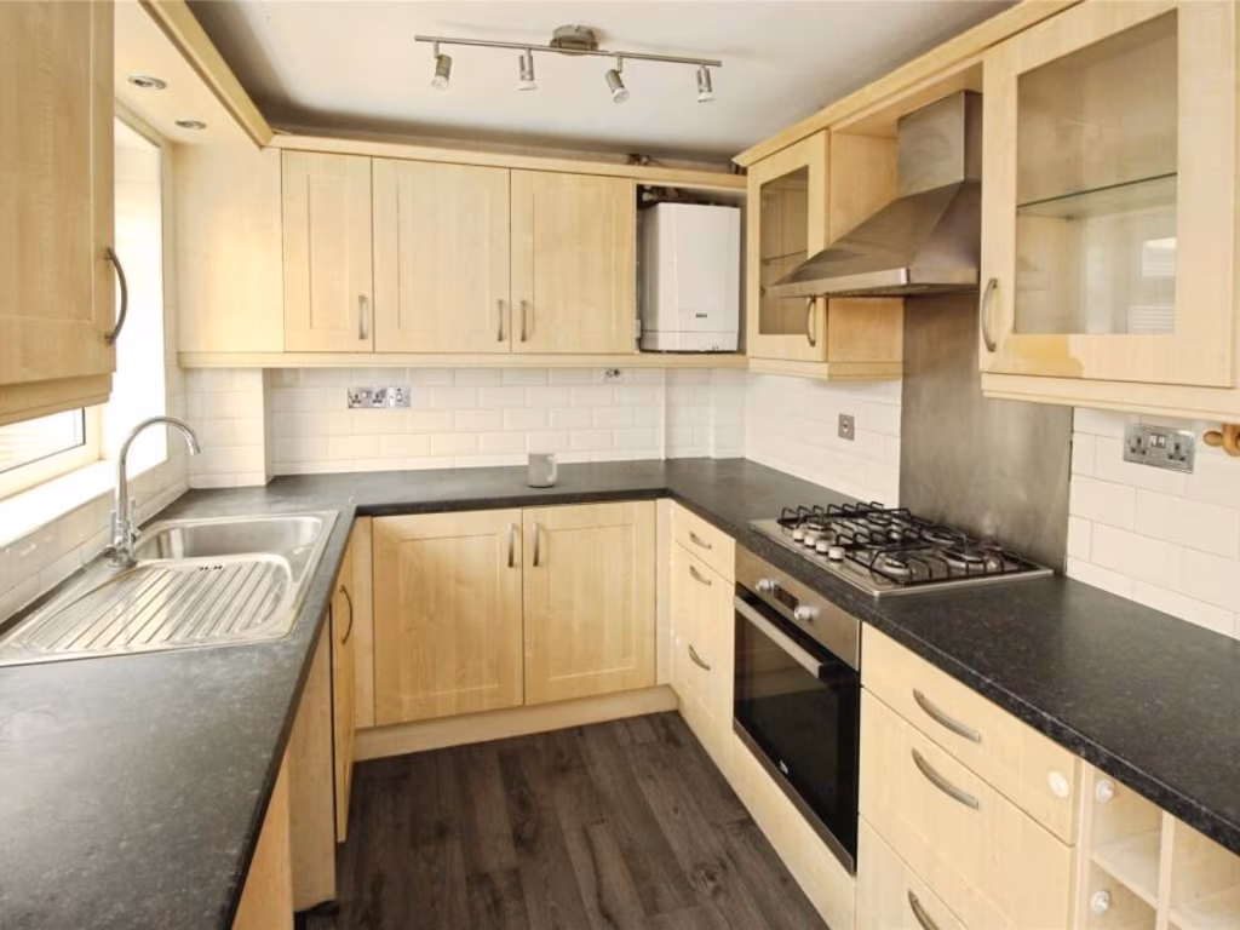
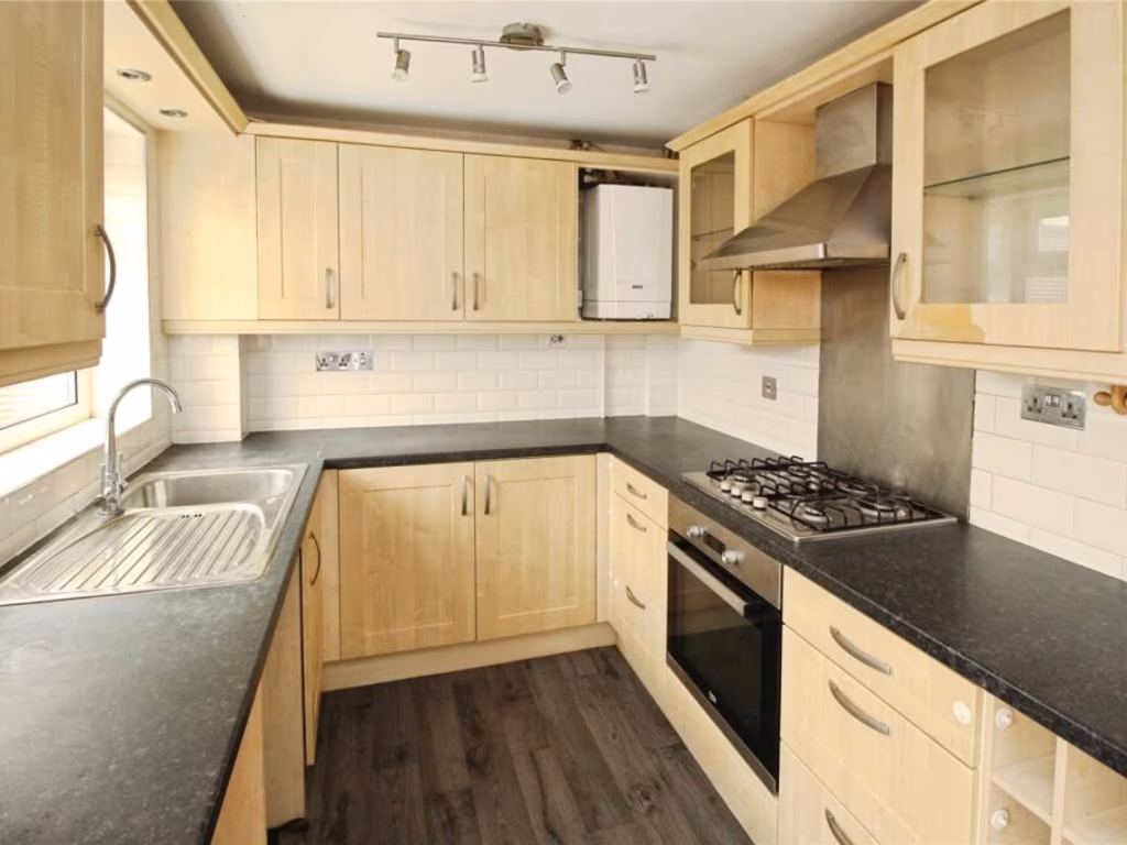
- mug [527,450,558,488]
